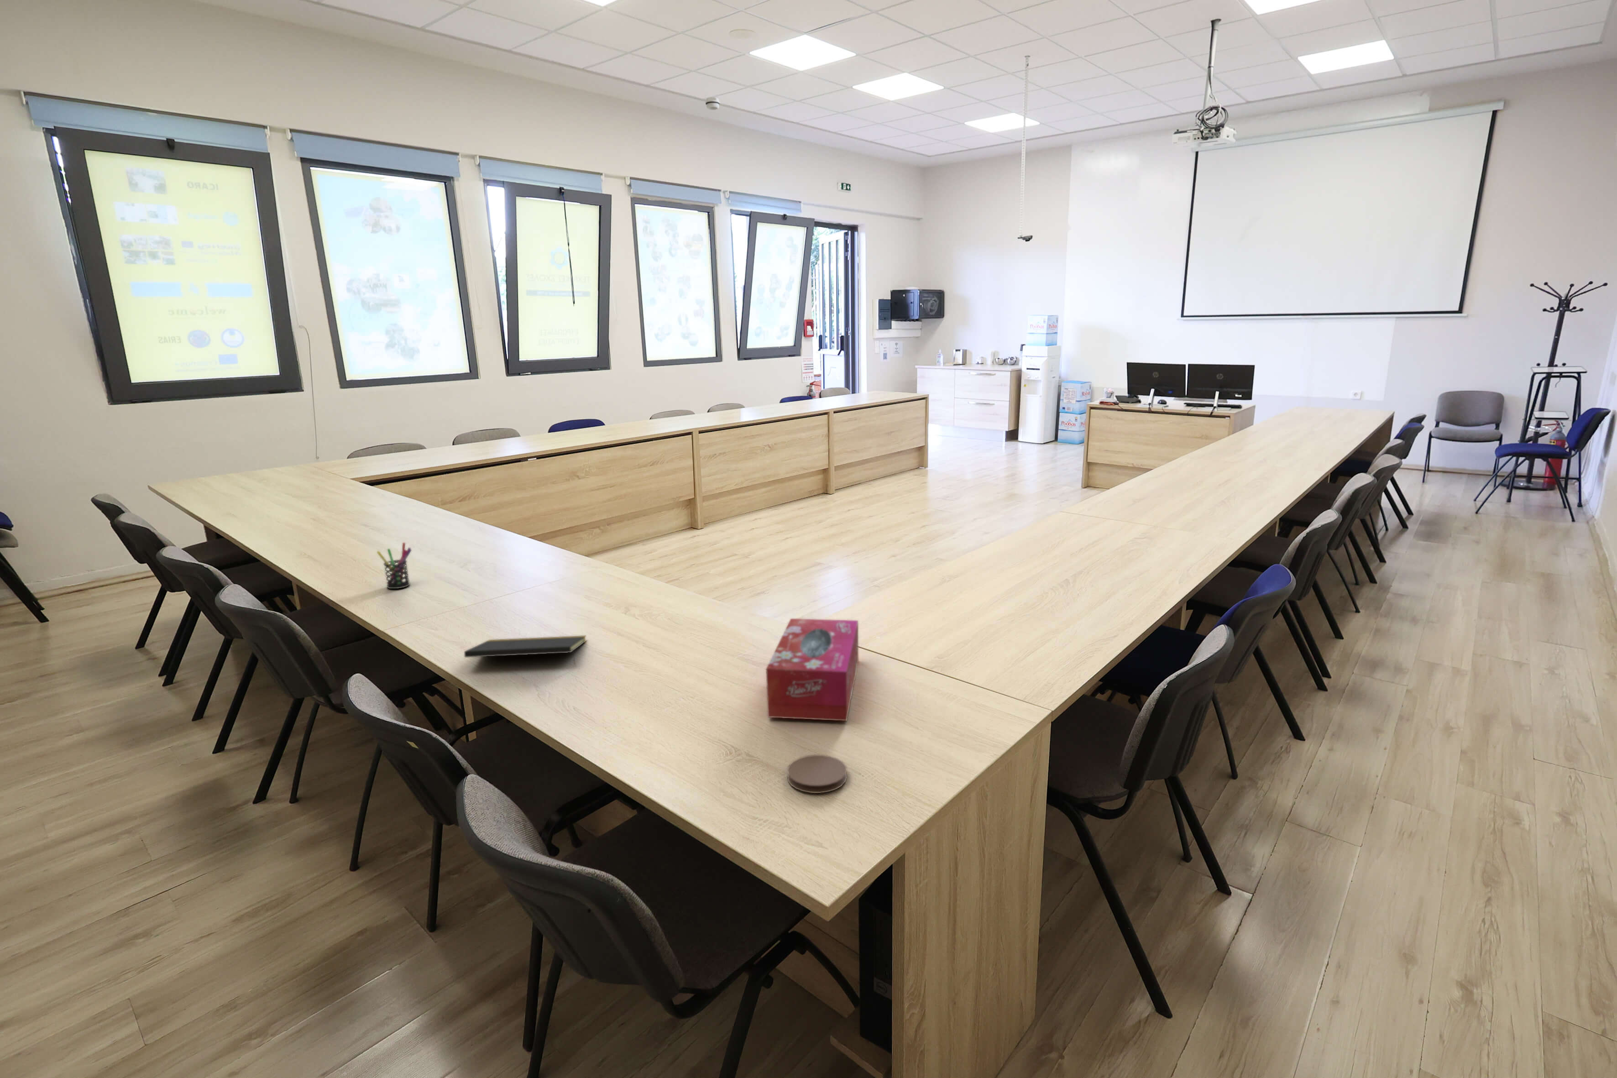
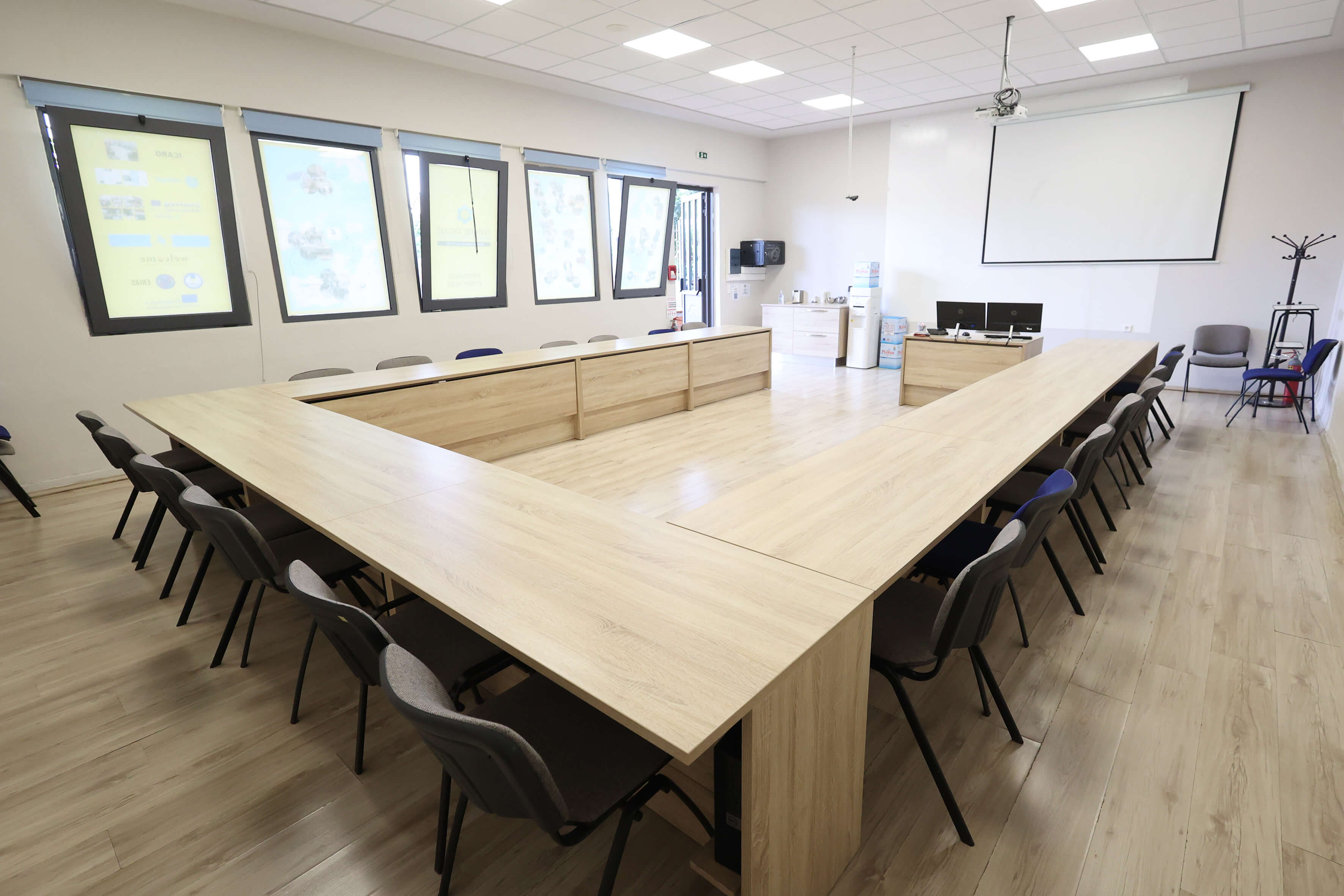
- notepad [463,635,587,667]
- tissue box [765,618,859,722]
- coaster [787,754,847,794]
- pen holder [377,543,413,590]
- smoke detector [705,96,721,111]
